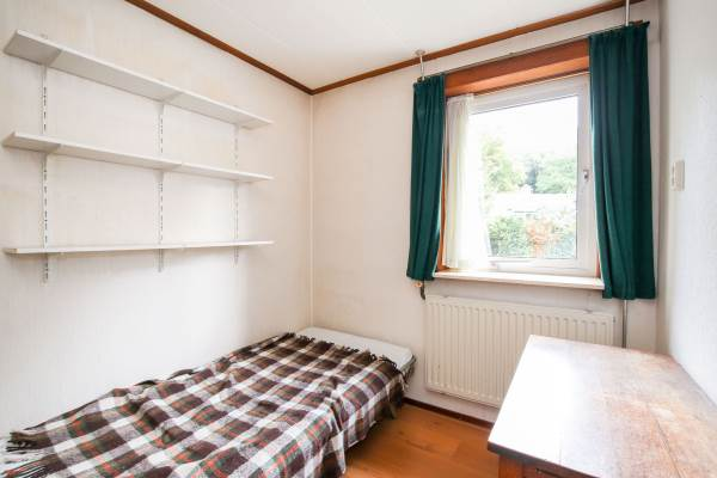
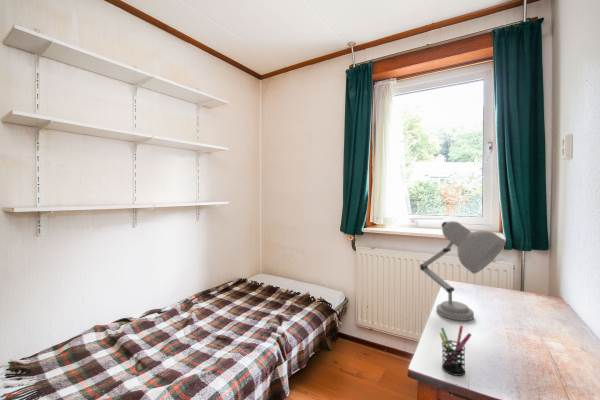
+ pen holder [439,324,472,377]
+ desk lamp [419,220,507,322]
